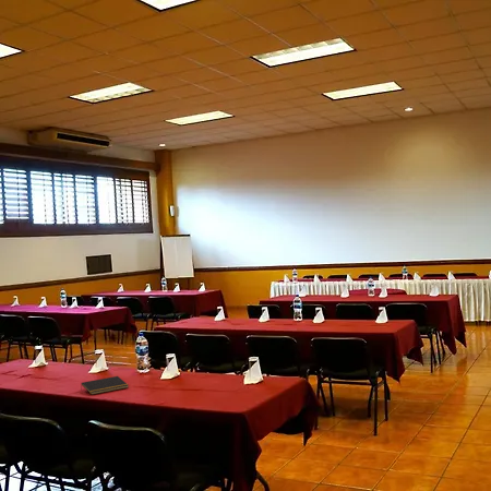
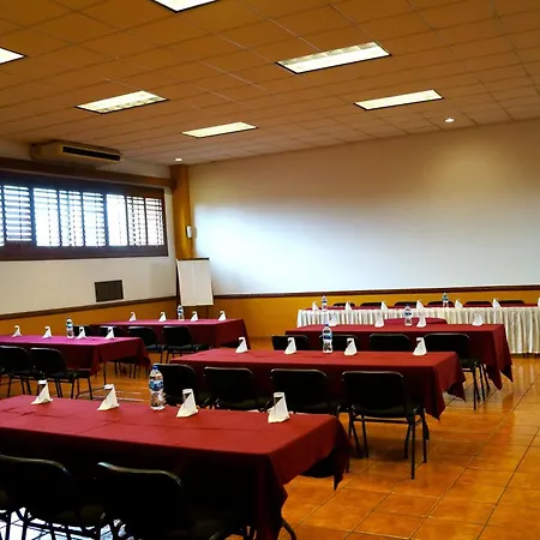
- notepad [80,375,130,396]
